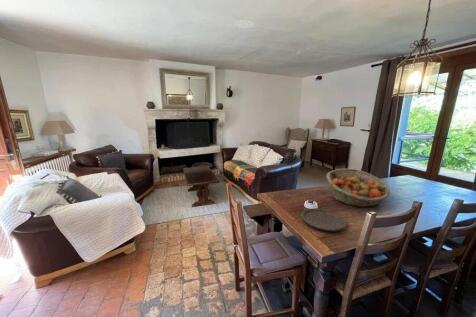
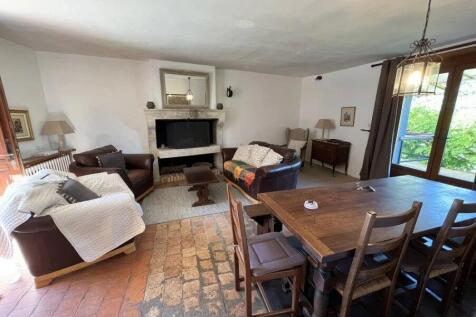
- plate [300,207,348,232]
- fruit basket [325,168,391,208]
